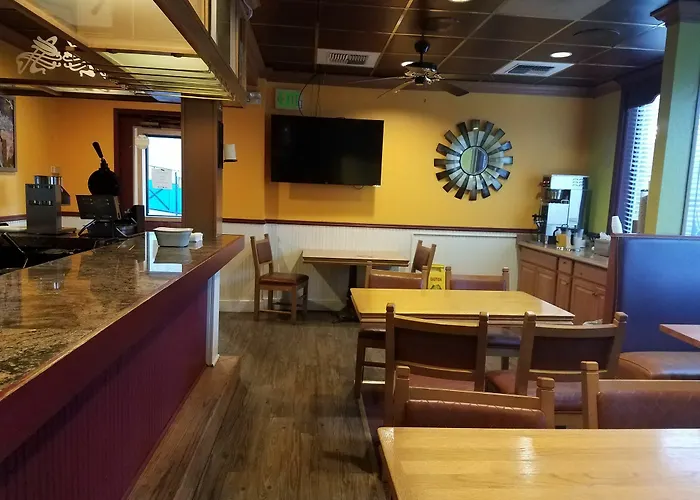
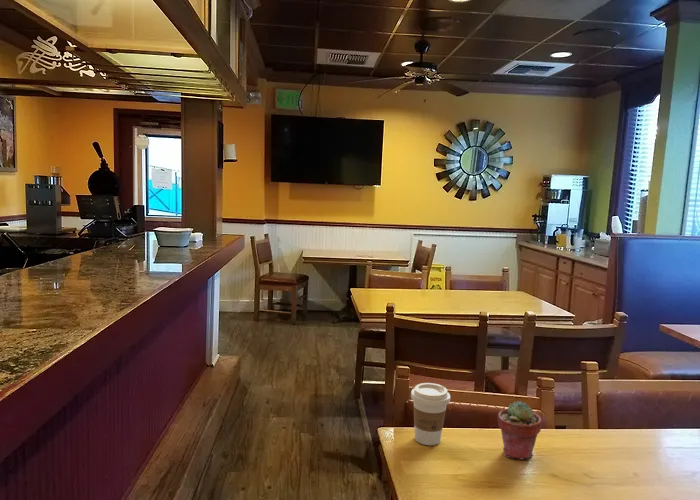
+ coffee cup [410,382,451,446]
+ potted succulent [496,400,542,460]
